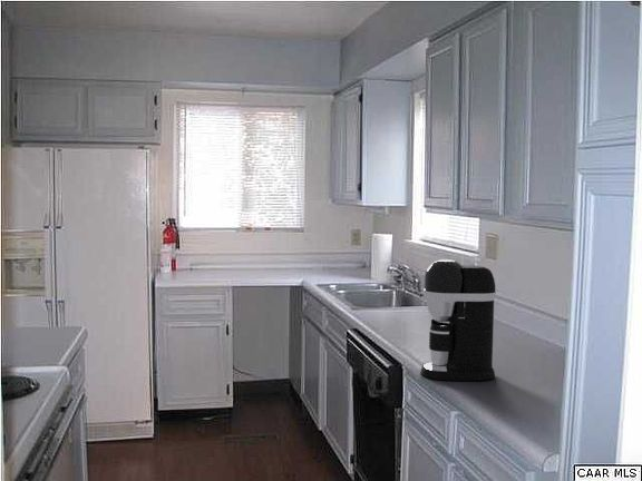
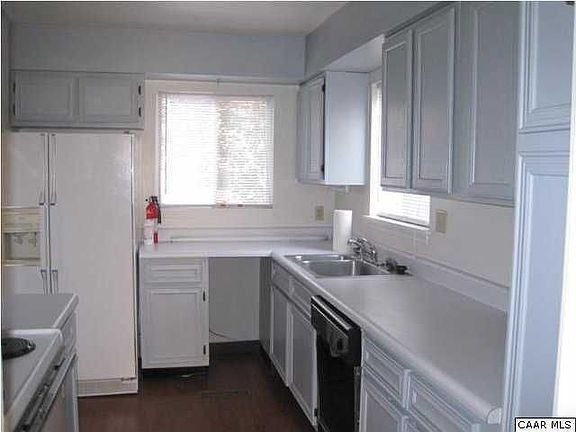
- coffee maker [419,258,497,382]
